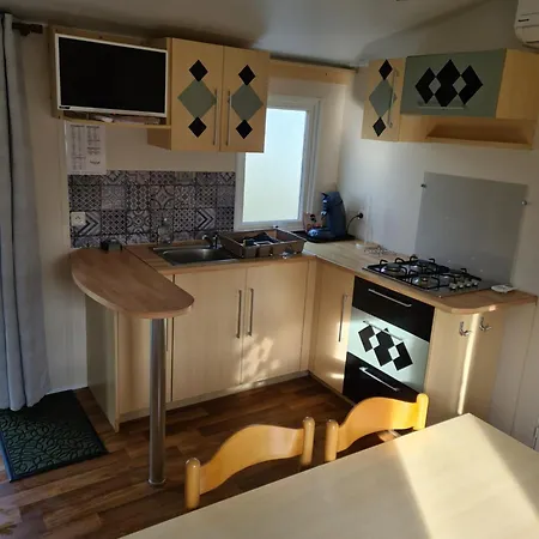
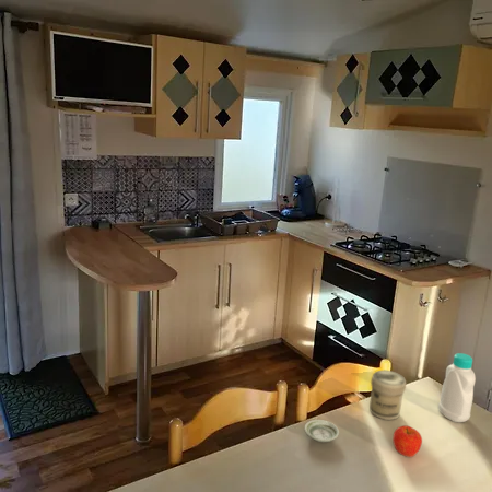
+ fruit [391,425,423,458]
+ bottle [437,352,477,423]
+ saucer [304,419,340,443]
+ jar [368,370,407,421]
